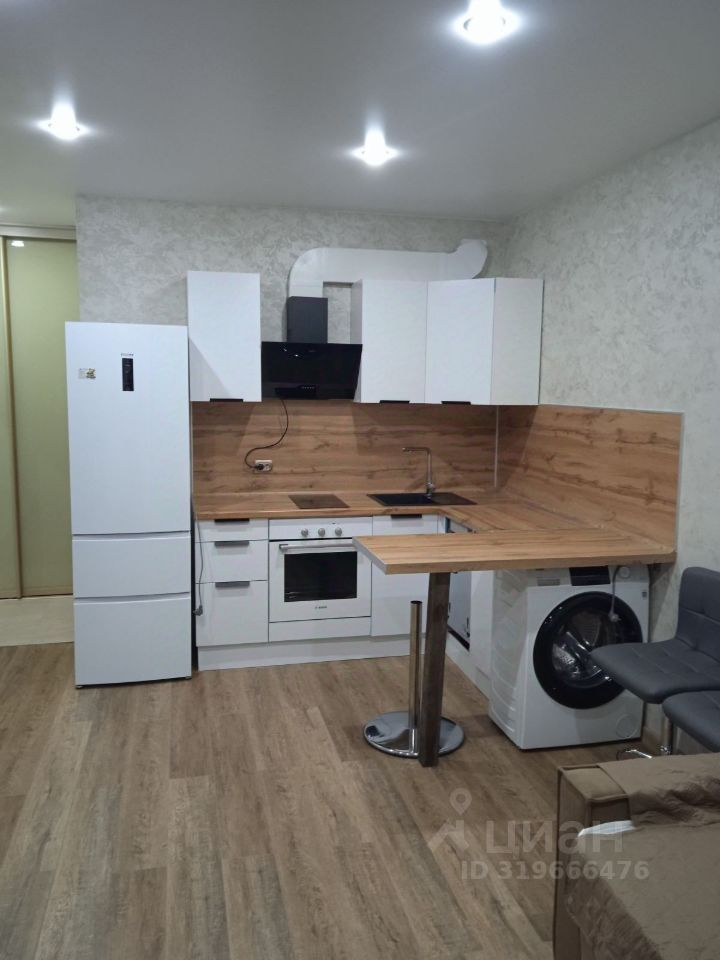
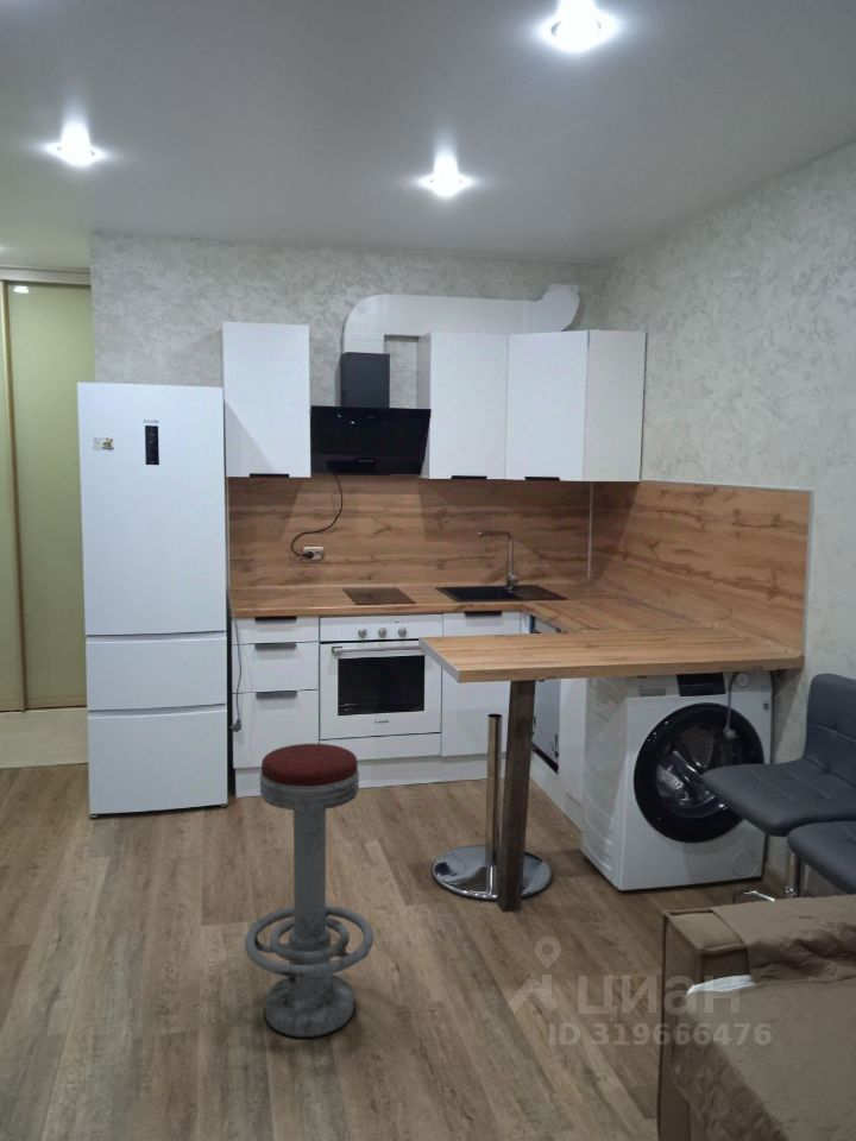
+ bar stool [244,743,374,1040]
